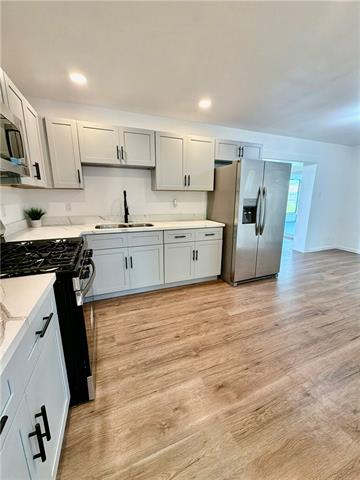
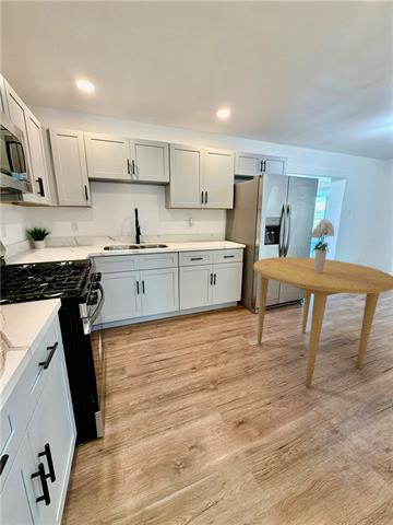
+ bouquet [310,218,335,273]
+ dining table [252,256,393,389]
